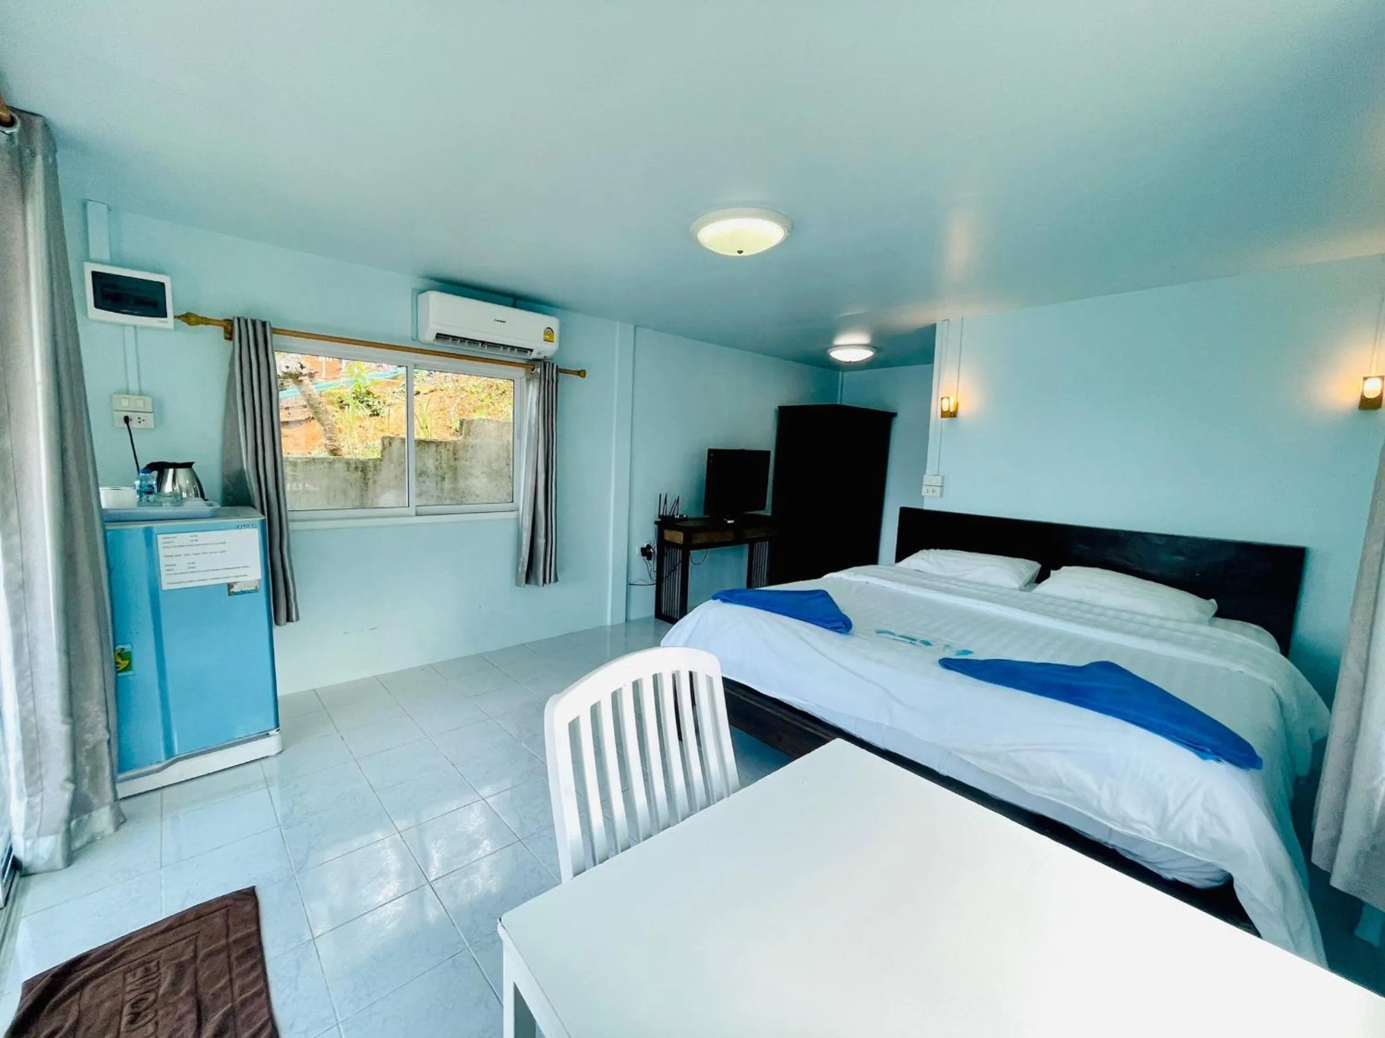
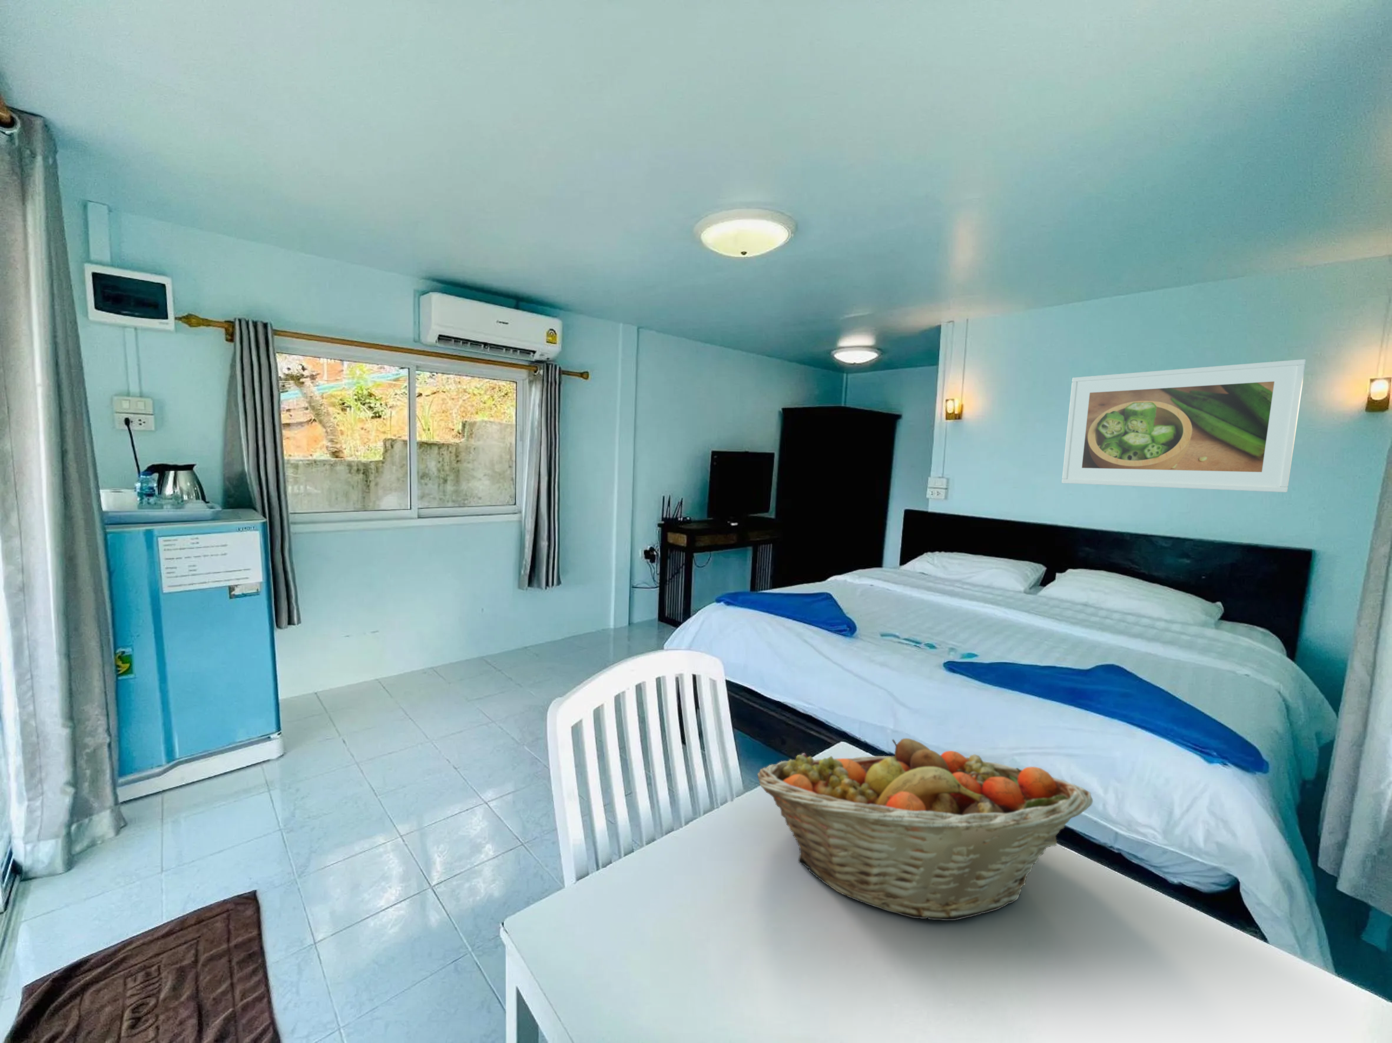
+ fruit basket [756,737,1094,921]
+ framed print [1061,359,1307,493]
